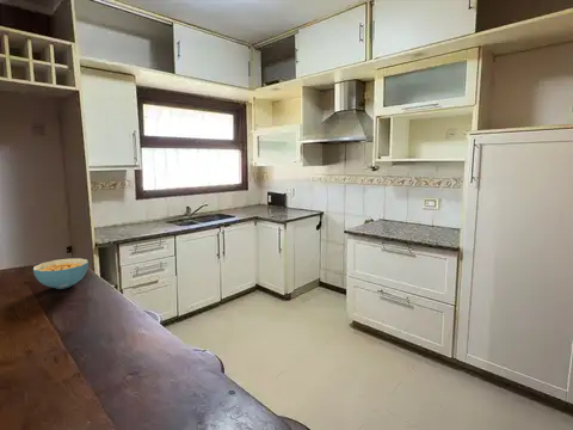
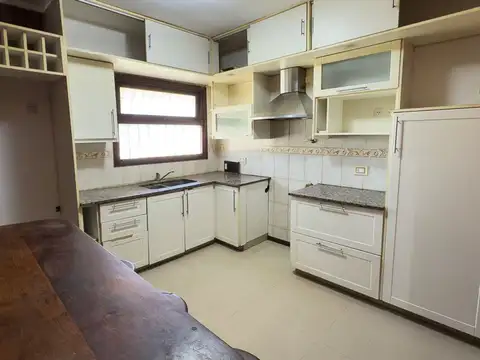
- cereal bowl [32,257,90,290]
